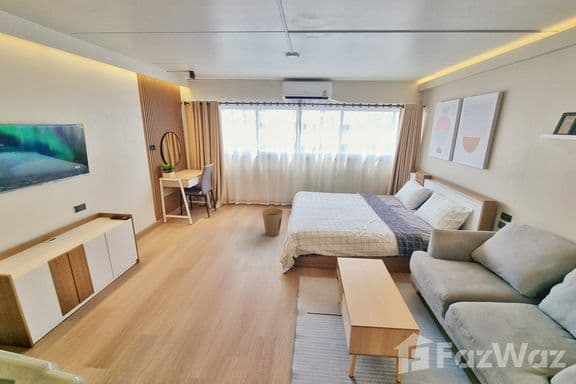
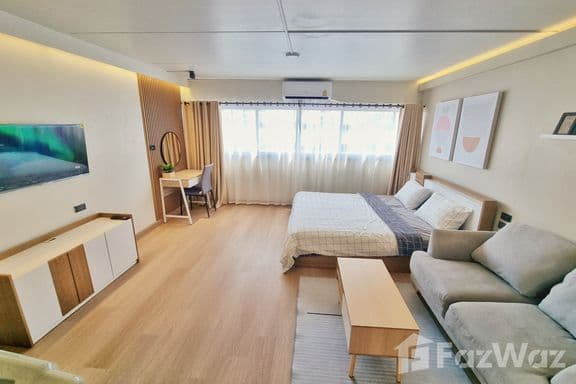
- trash can [261,207,284,237]
